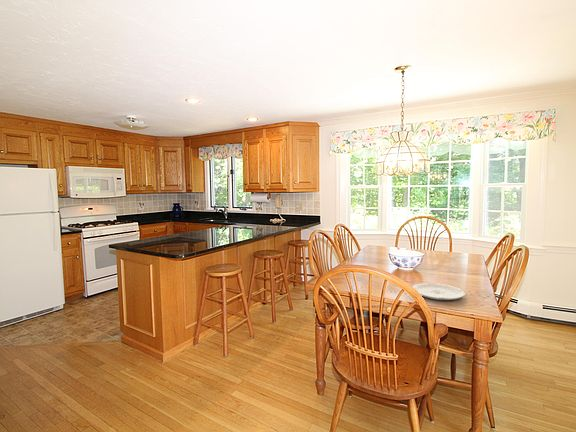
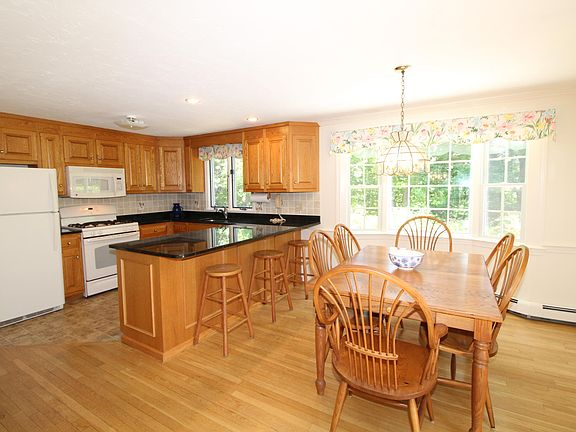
- plate [411,282,466,301]
